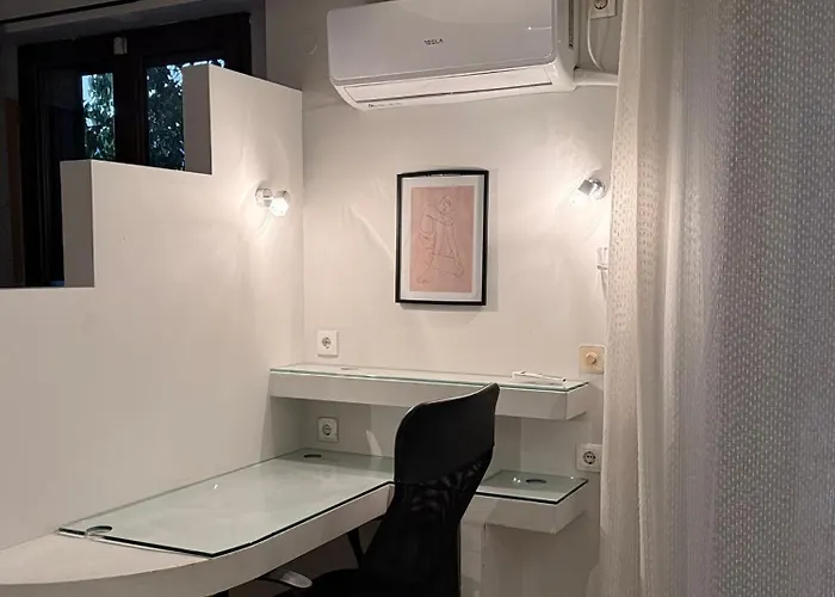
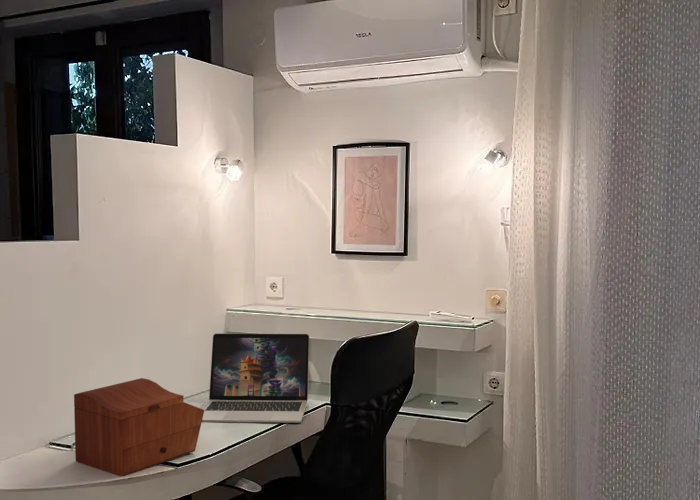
+ sewing box [73,377,204,478]
+ laptop [200,332,310,424]
